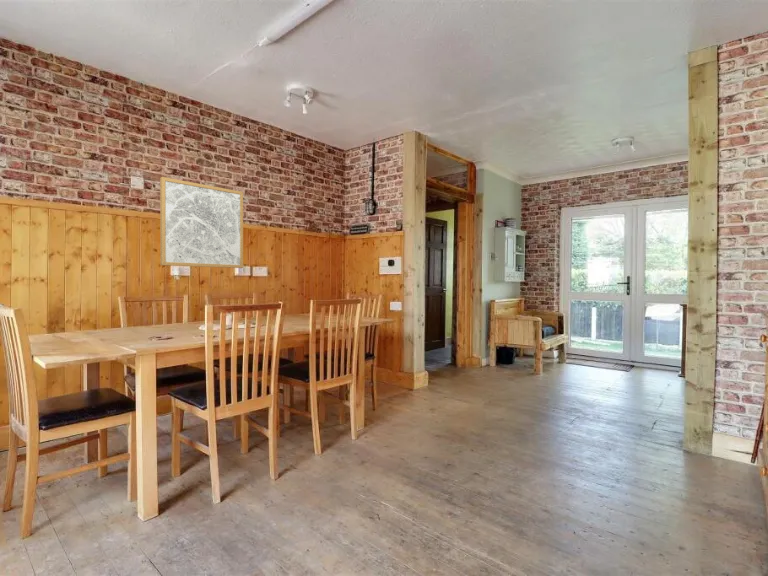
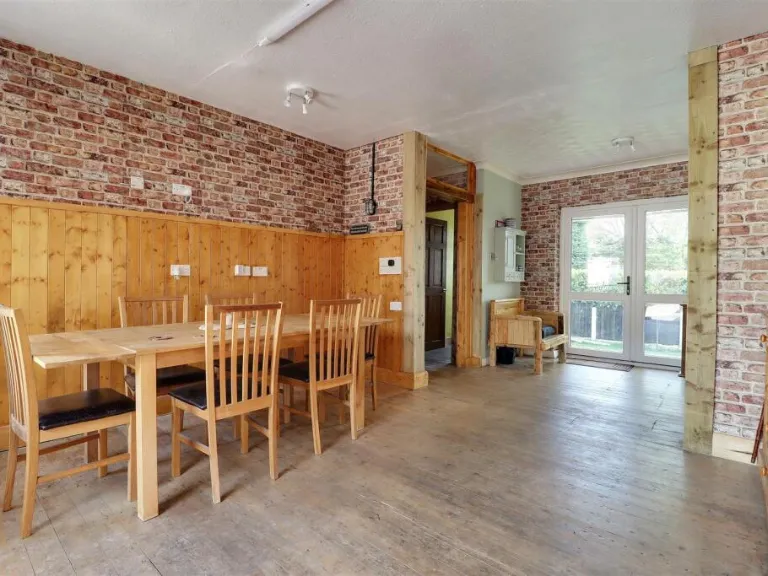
- wall art [159,176,244,269]
